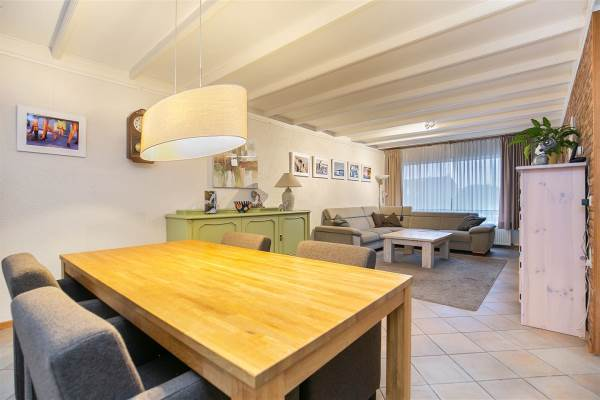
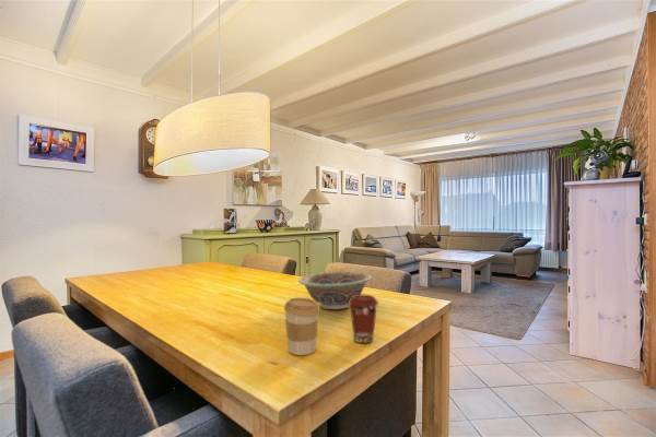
+ coffee cup [283,297,321,356]
+ coffee cup [349,294,379,344]
+ decorative bowl [297,271,373,310]
